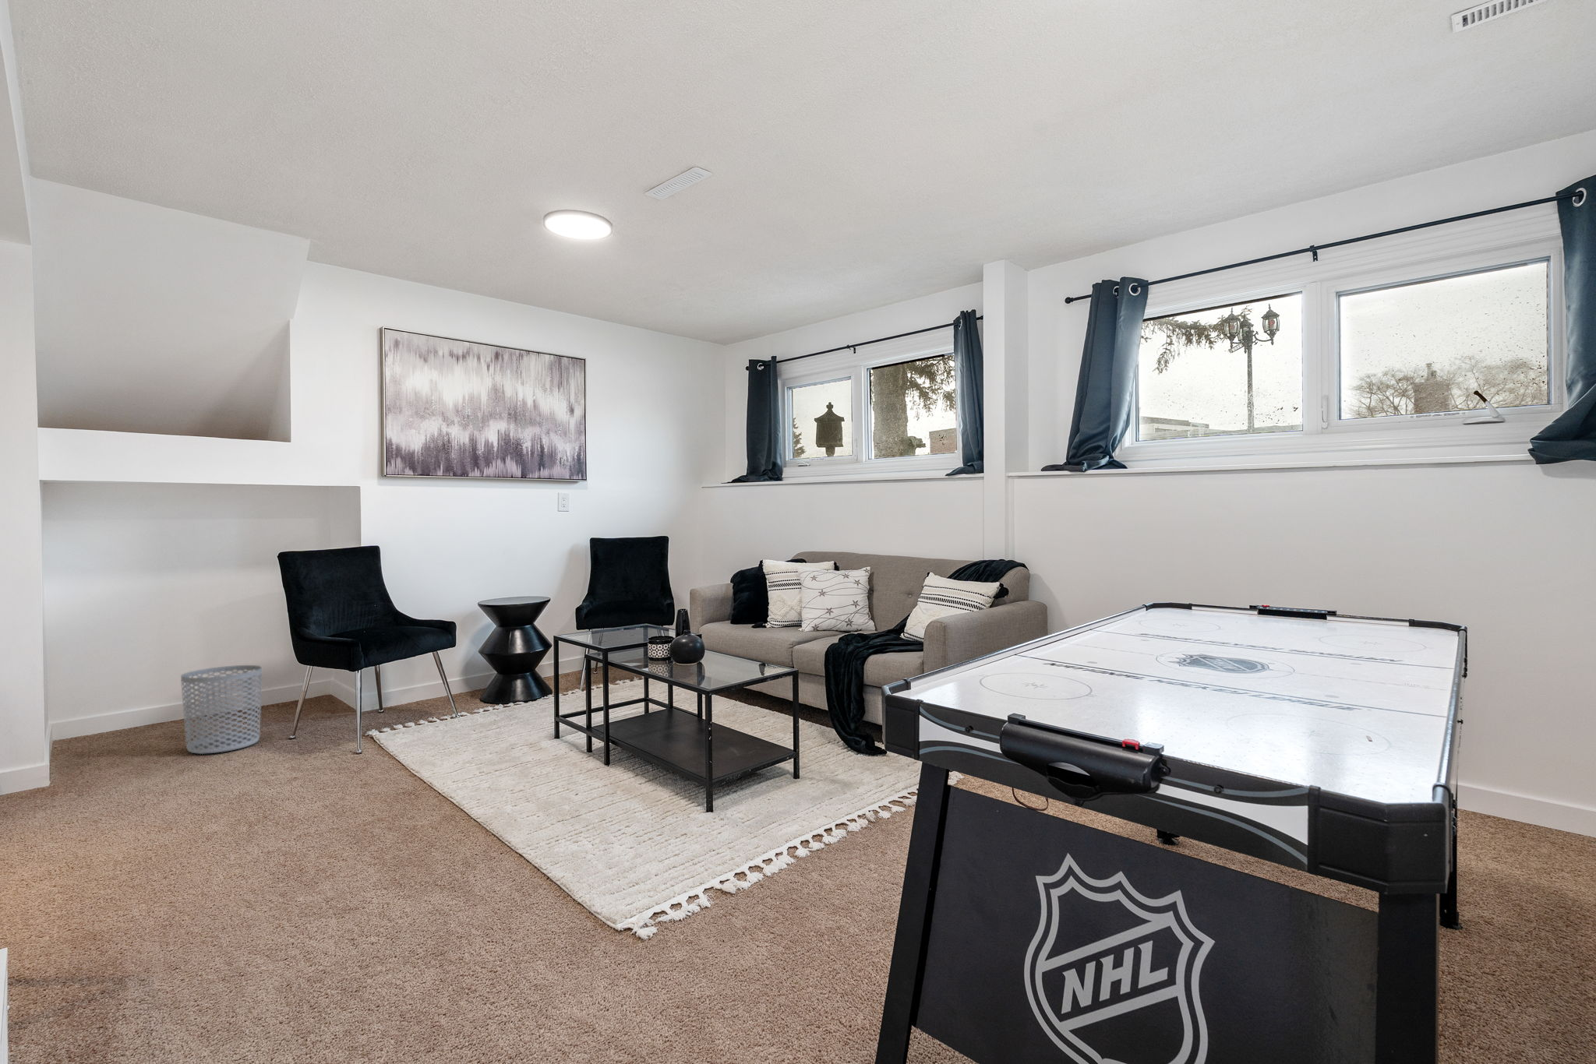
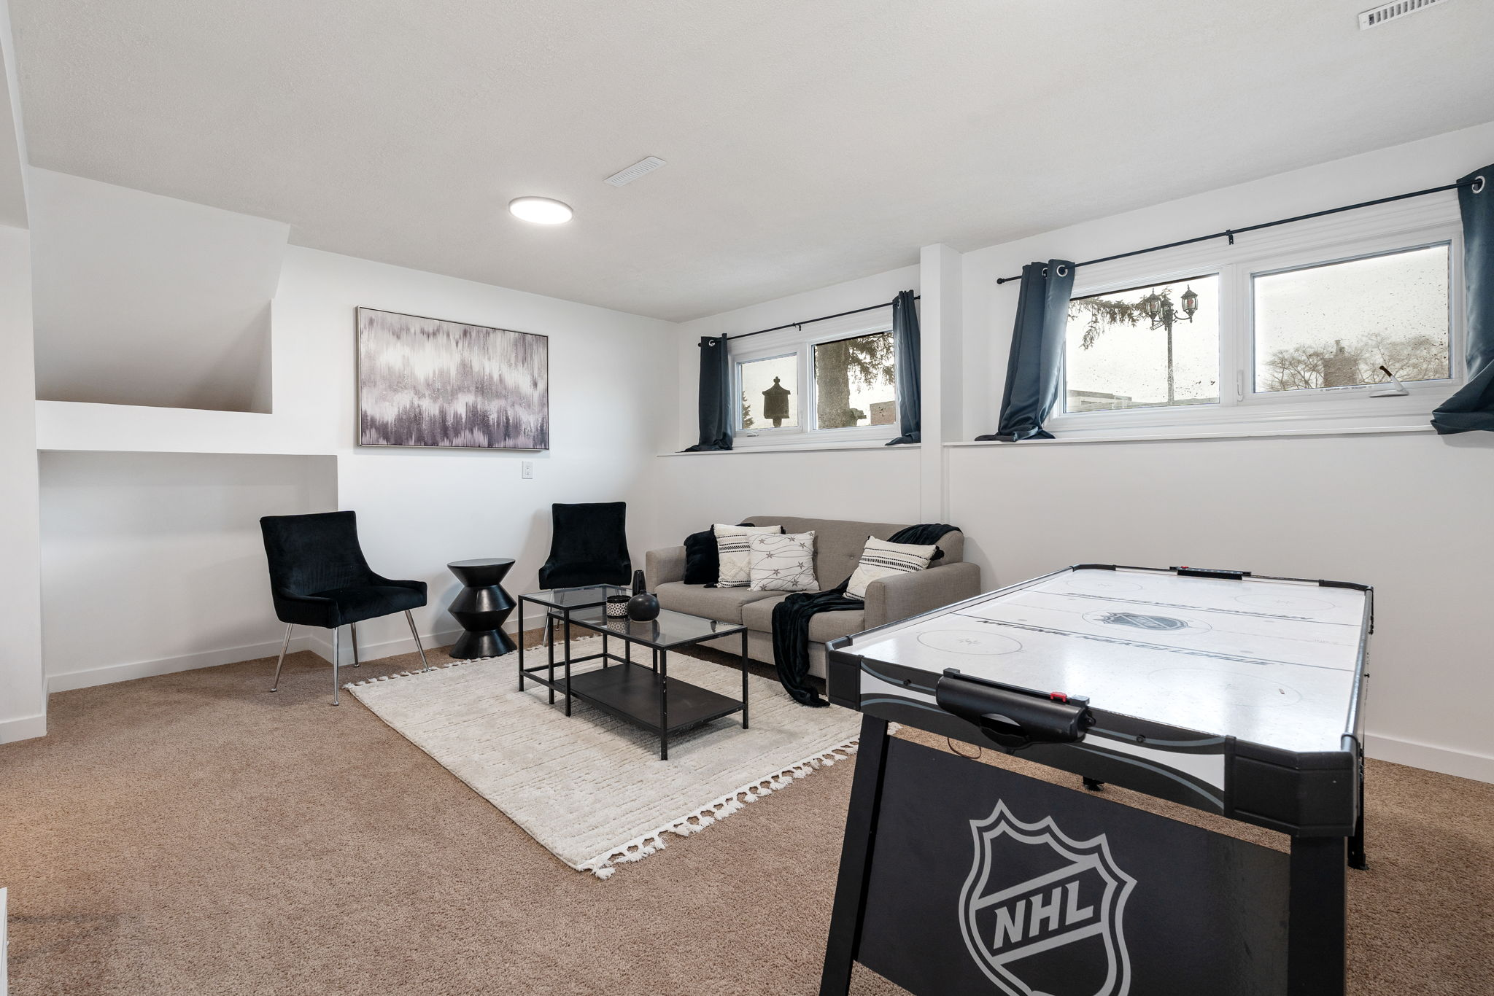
- waste bin [180,665,262,755]
